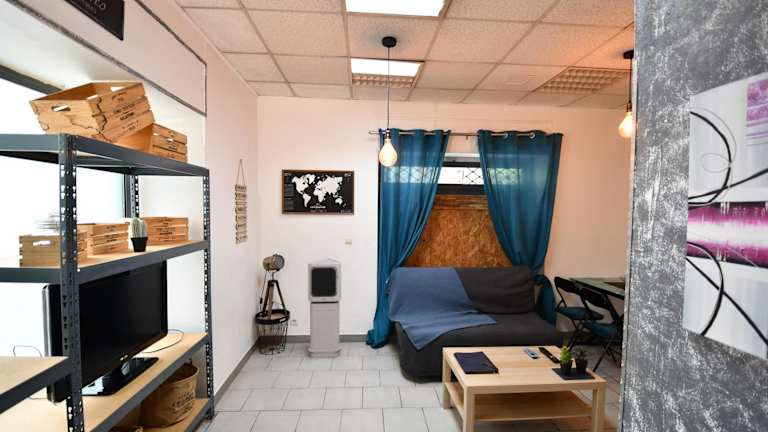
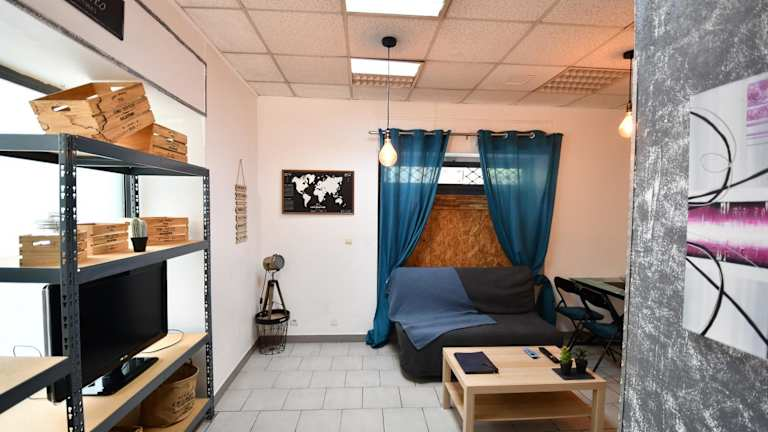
- air purifier [307,257,342,359]
